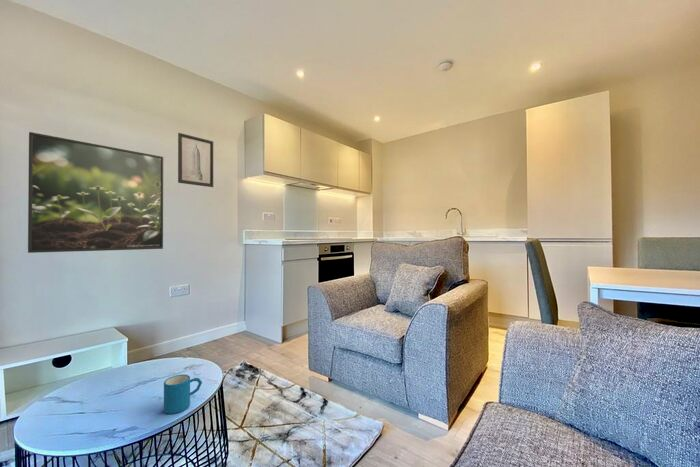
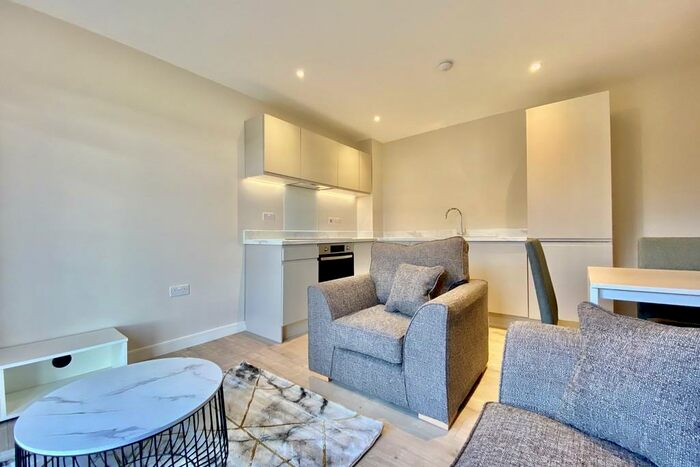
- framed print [27,131,164,254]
- wall art [177,132,214,188]
- mug [163,374,203,415]
